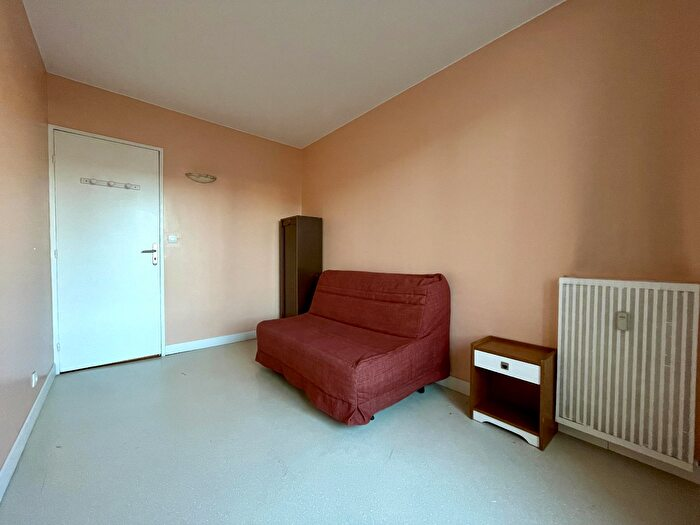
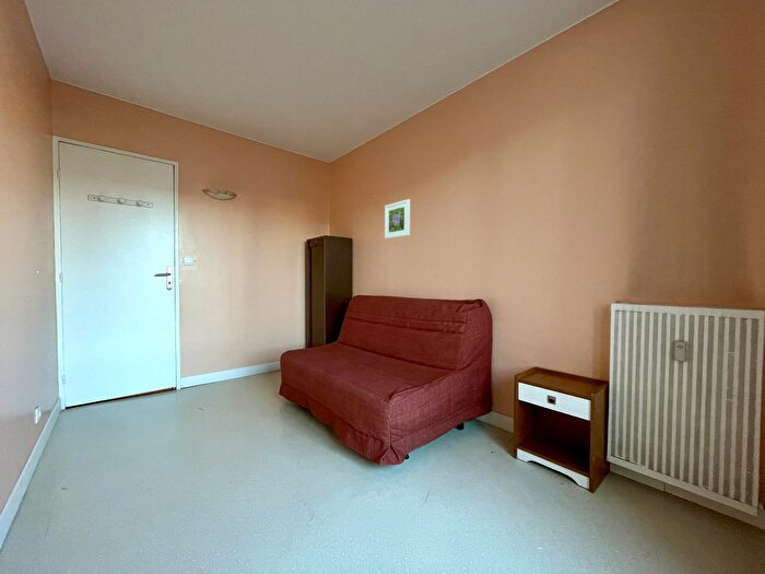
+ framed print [384,198,411,239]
